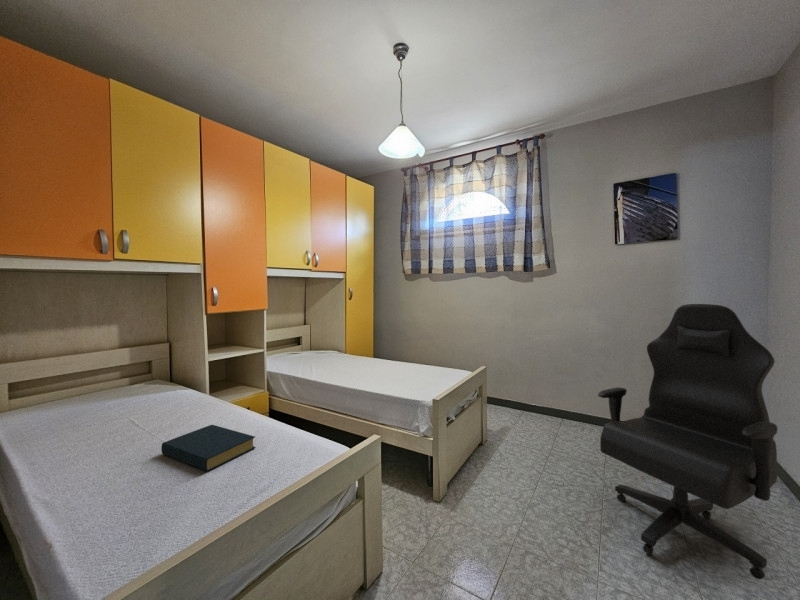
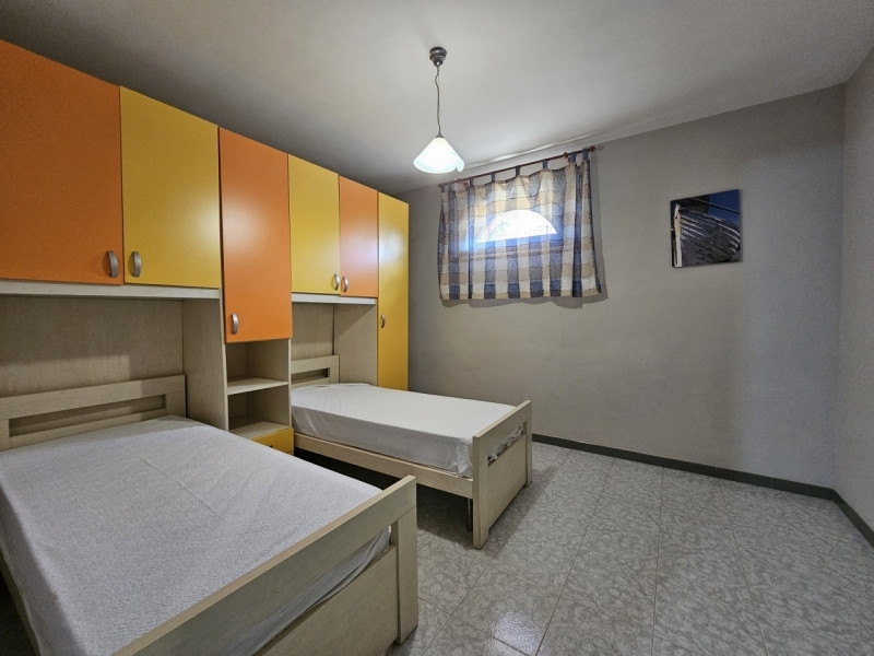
- office chair [597,303,779,580]
- hardback book [160,424,257,472]
